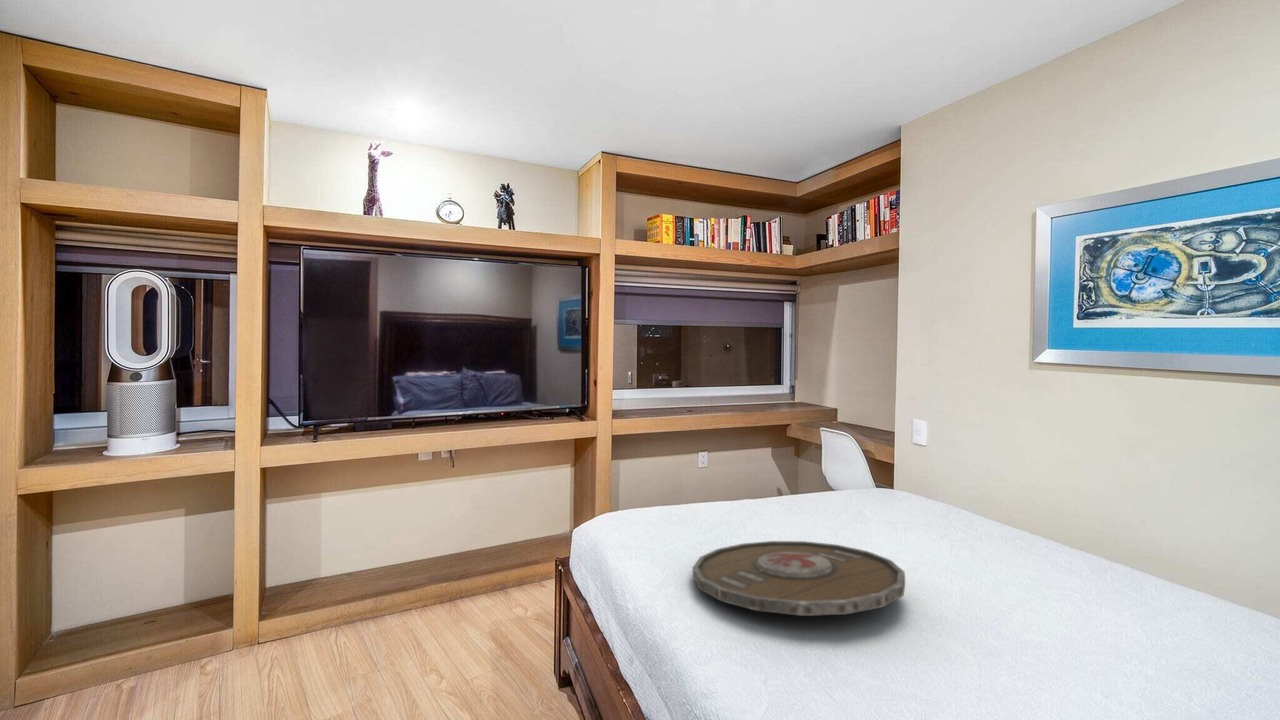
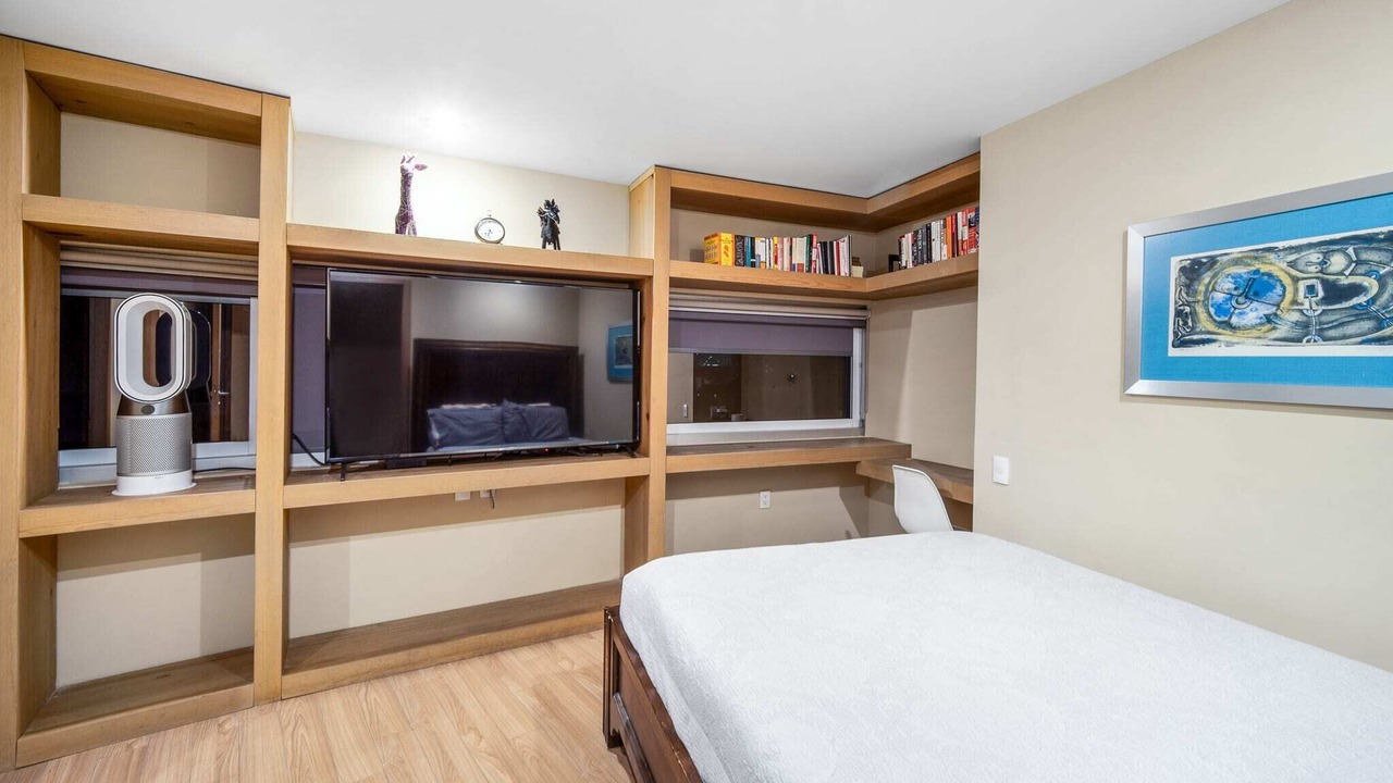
- serving tray [692,540,906,617]
